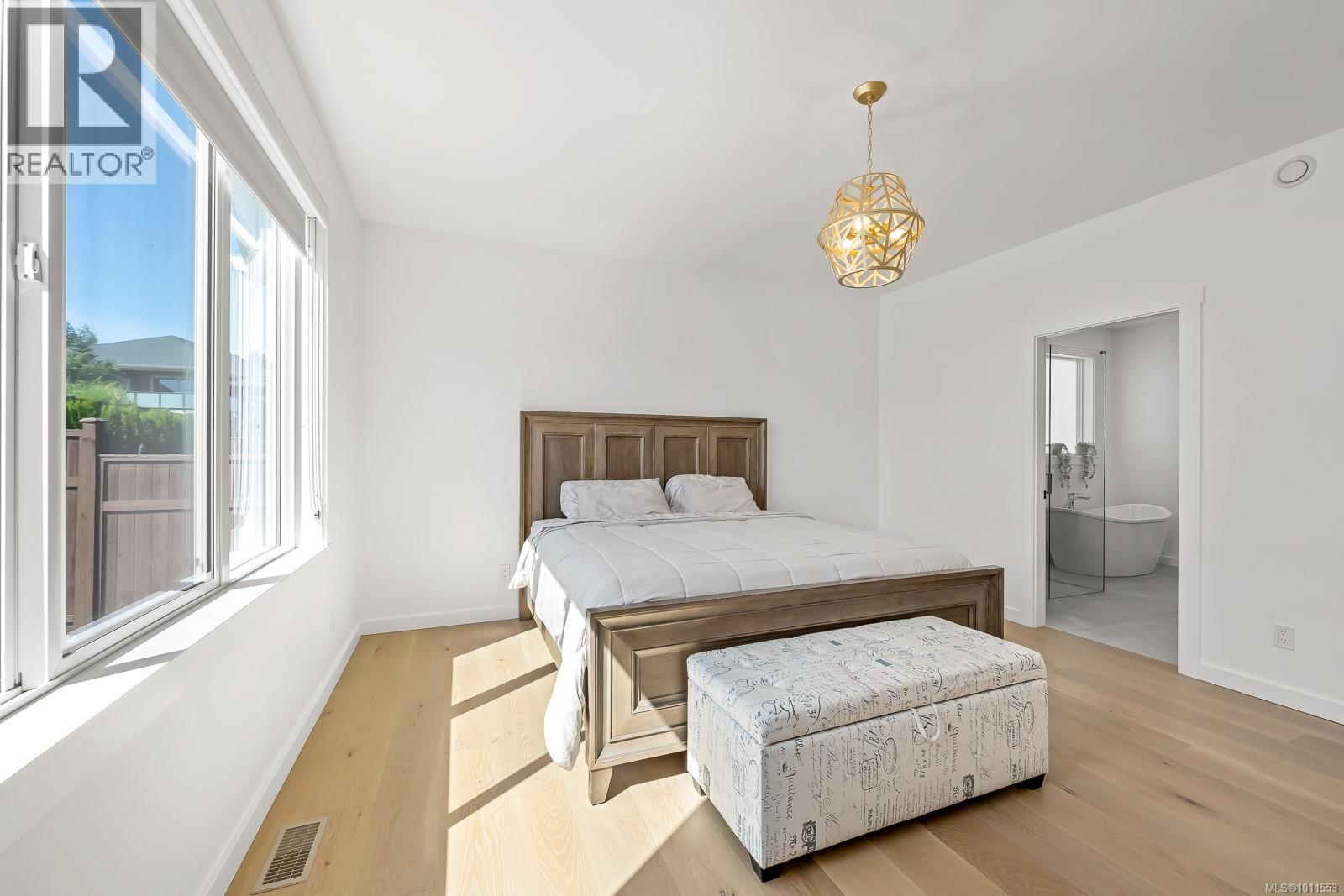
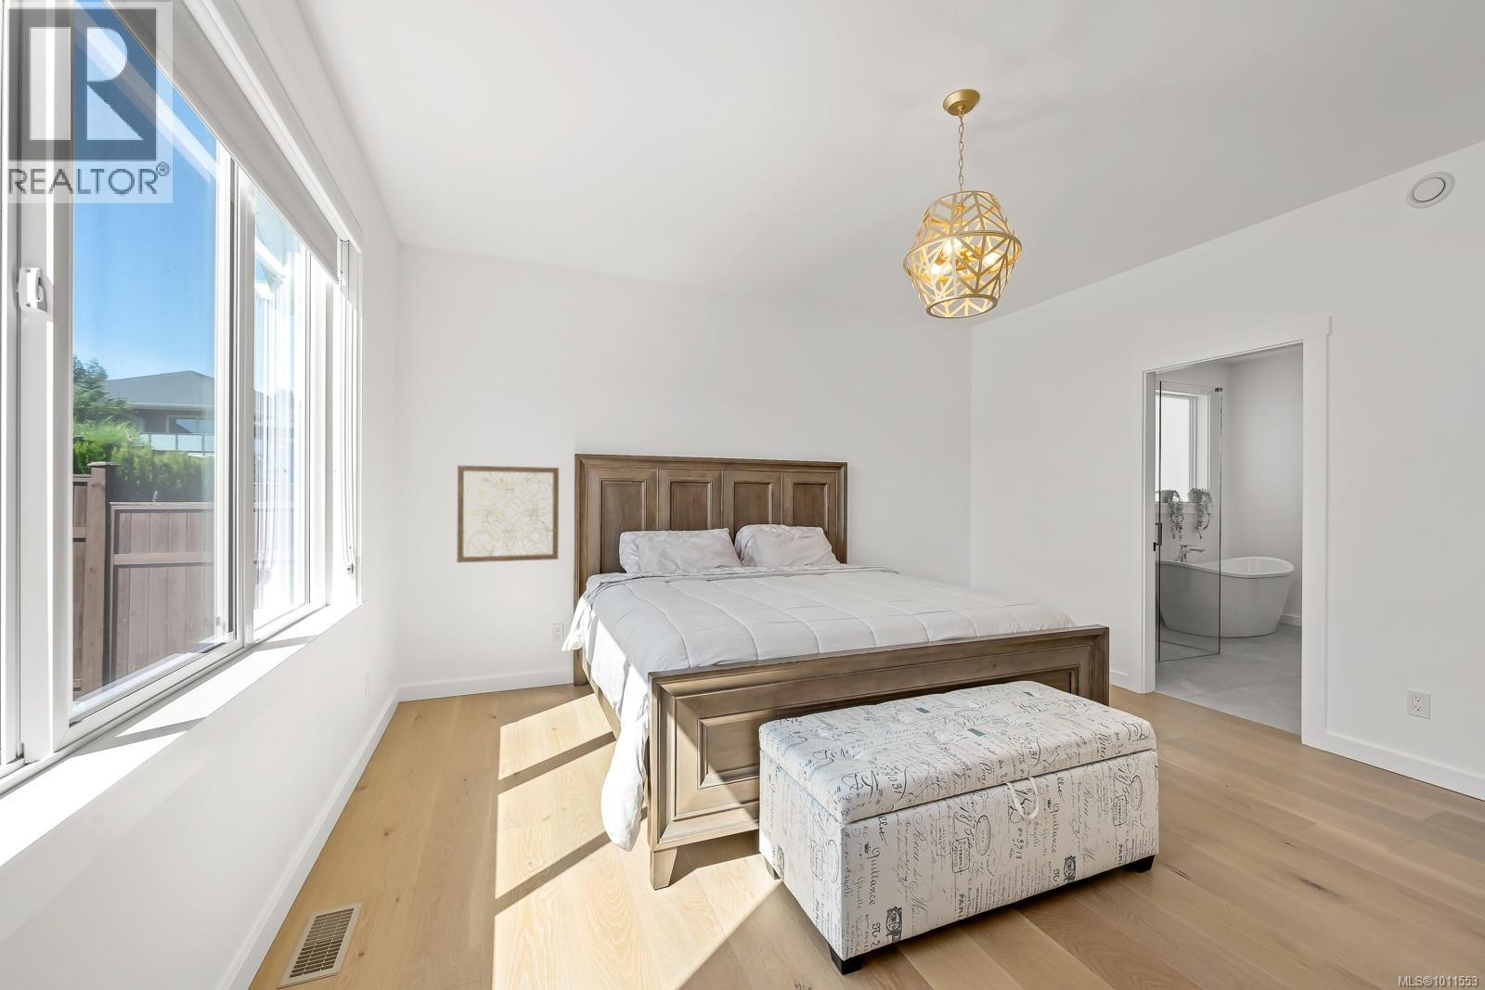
+ wall art [455,463,560,564]
